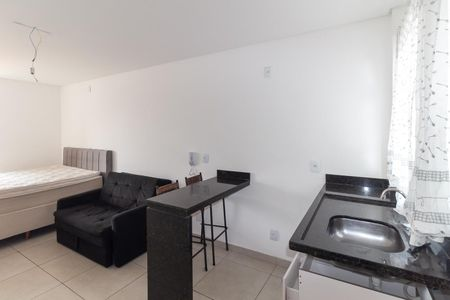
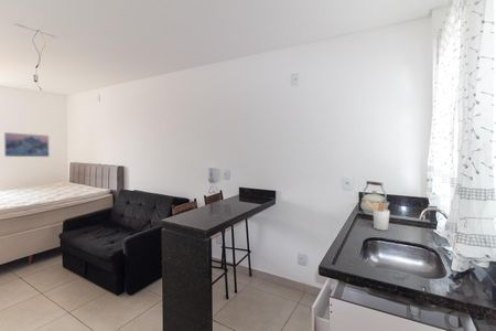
+ kettle [359,180,390,216]
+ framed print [3,131,51,158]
+ utensil holder [366,201,391,232]
